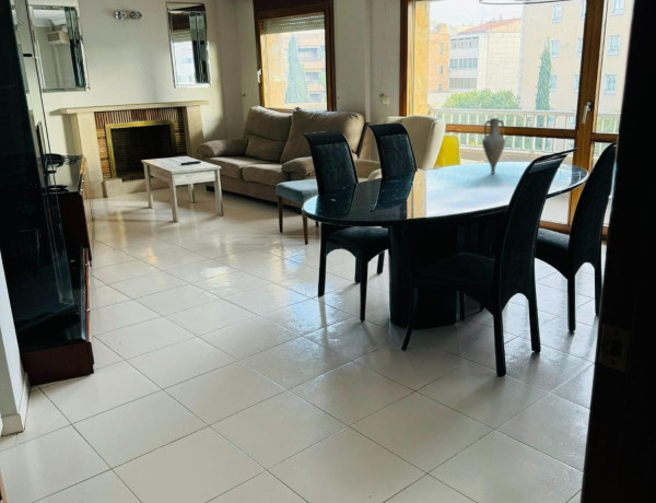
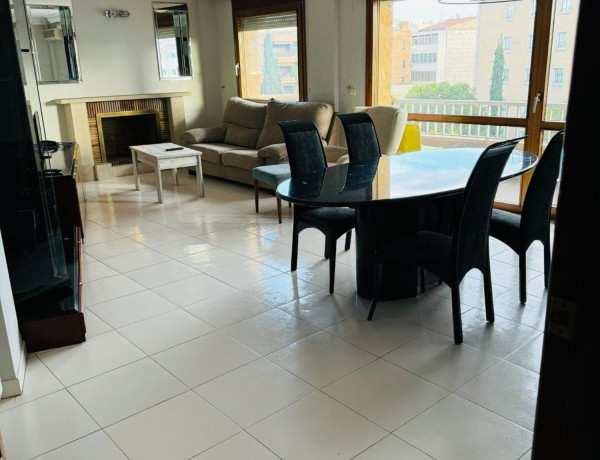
- vase [481,117,507,174]
